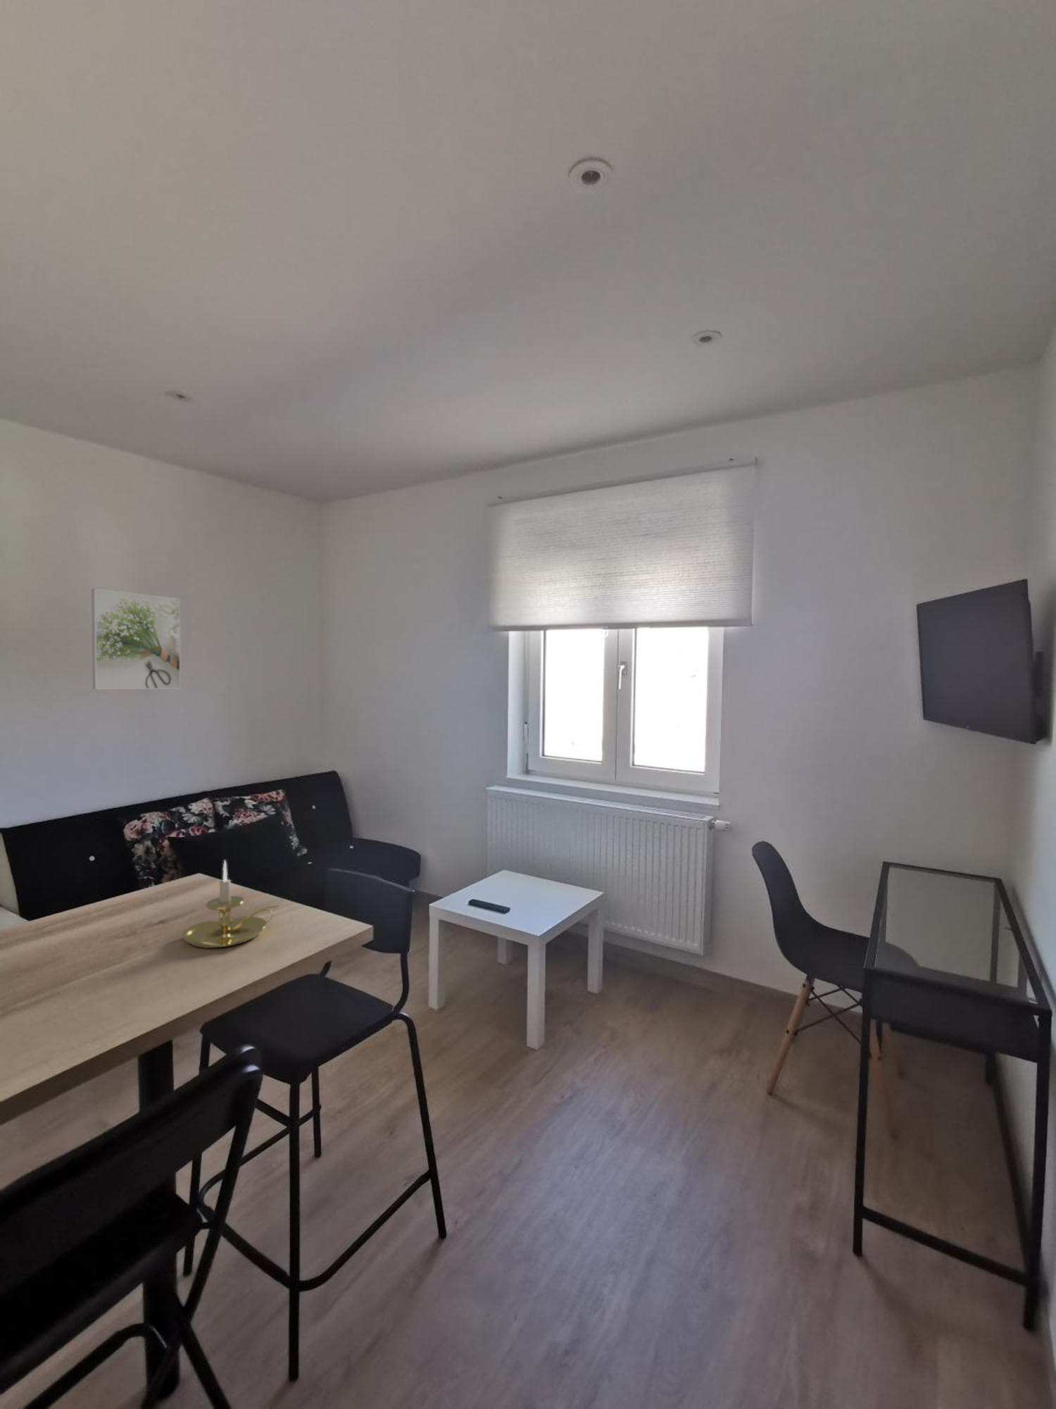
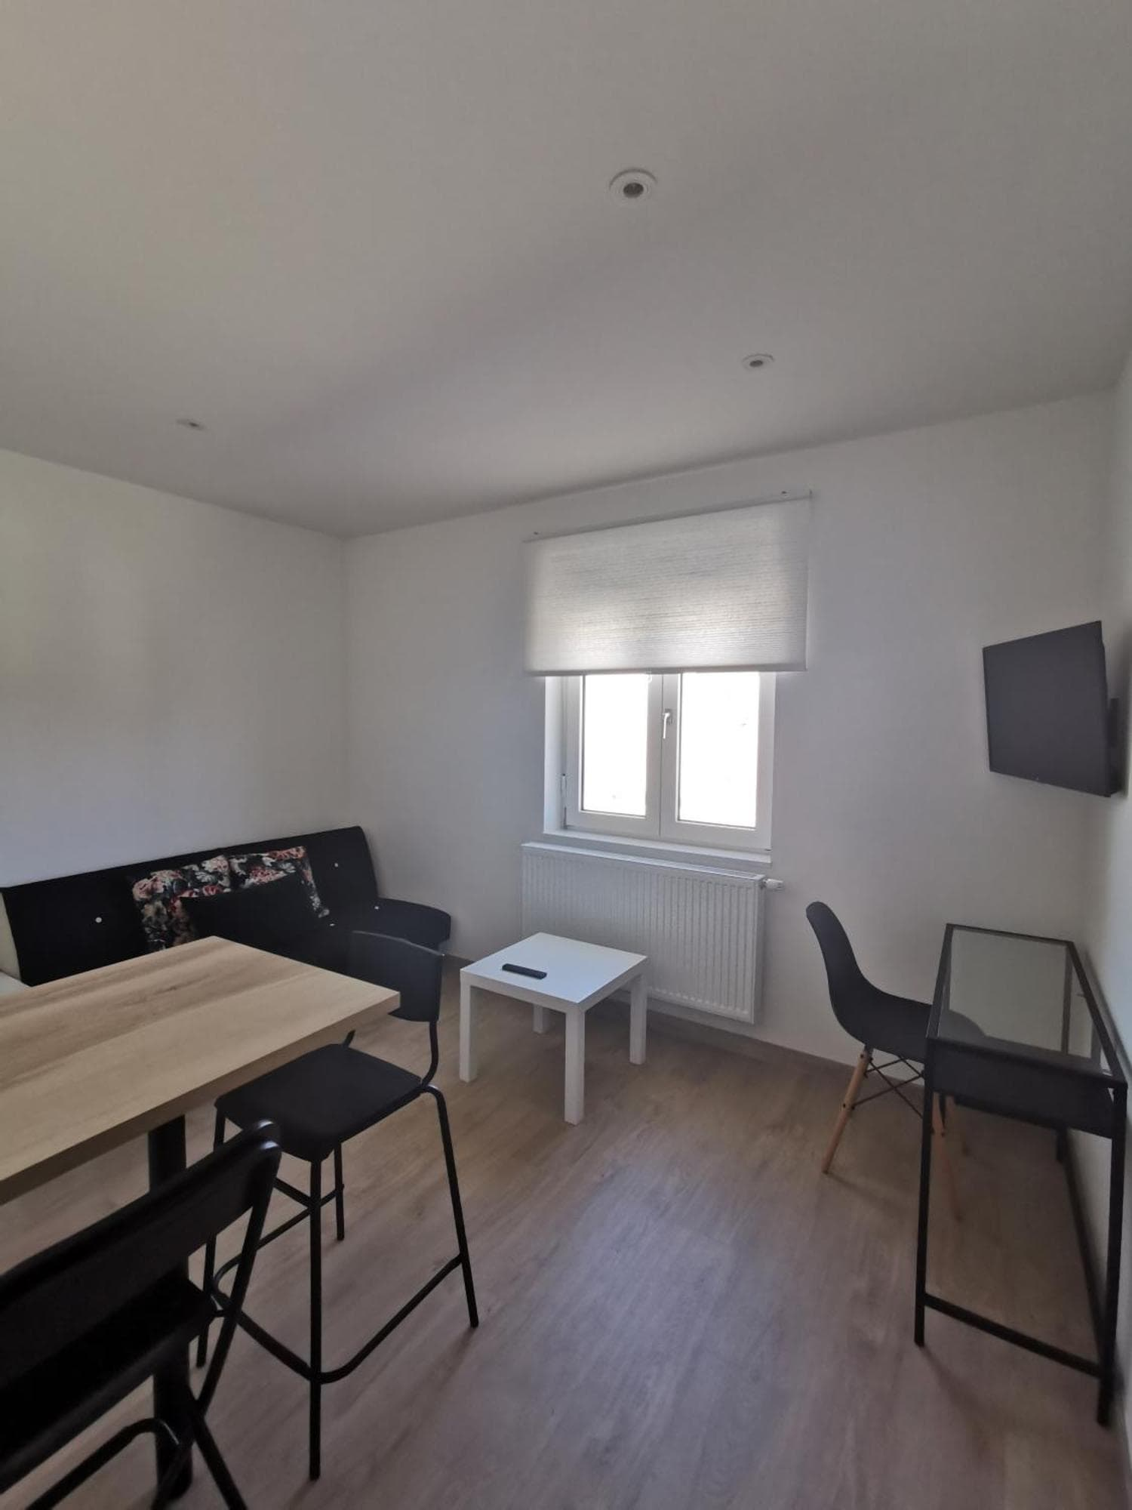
- candle holder [181,860,281,949]
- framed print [91,588,181,690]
